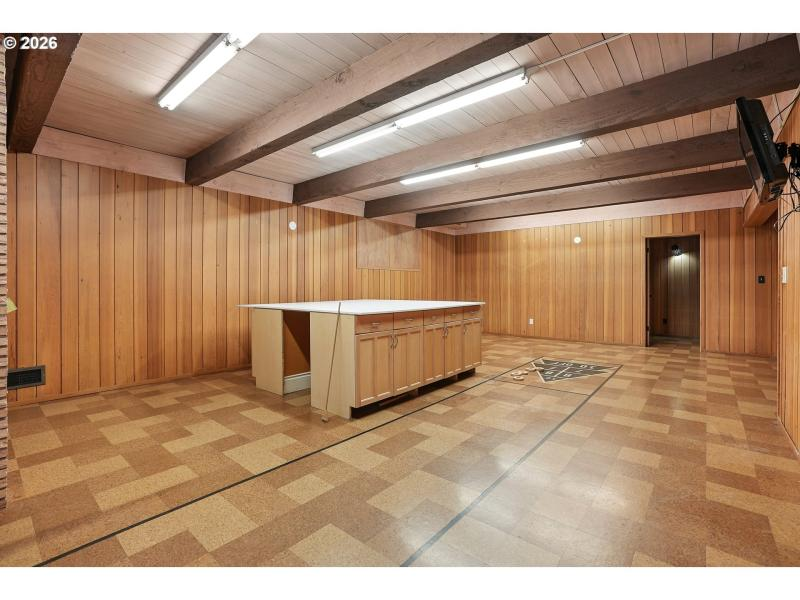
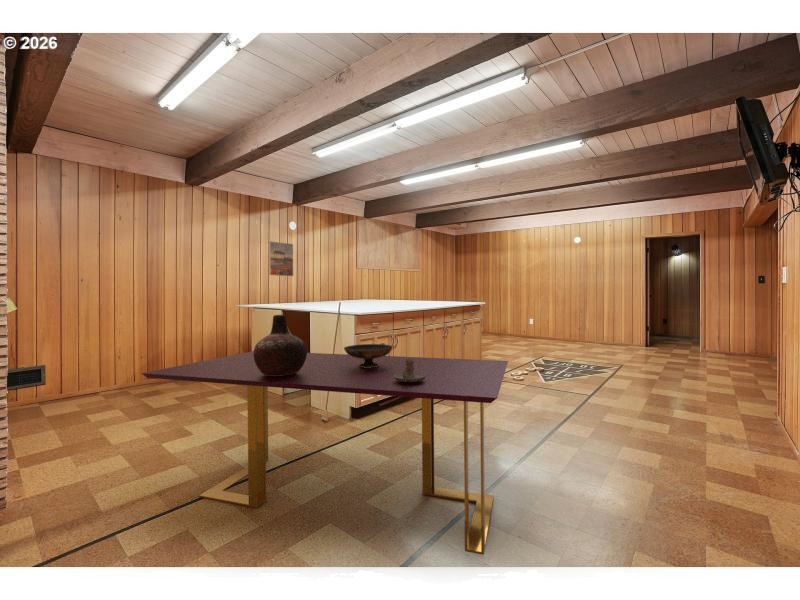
+ candle holder [394,359,426,383]
+ dining table [141,350,509,556]
+ vase [253,314,308,376]
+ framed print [268,240,294,277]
+ decorative bowl [343,342,394,368]
